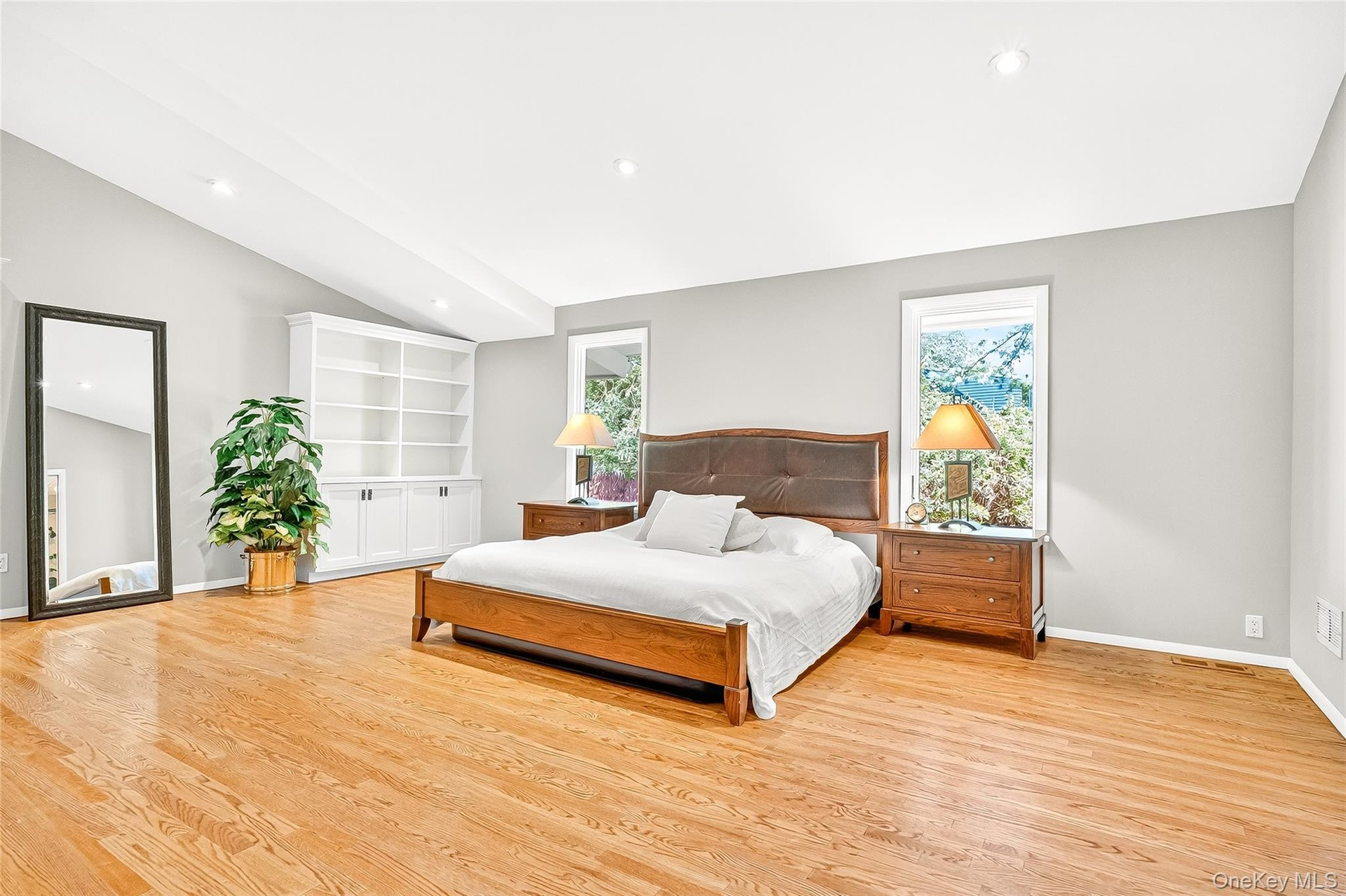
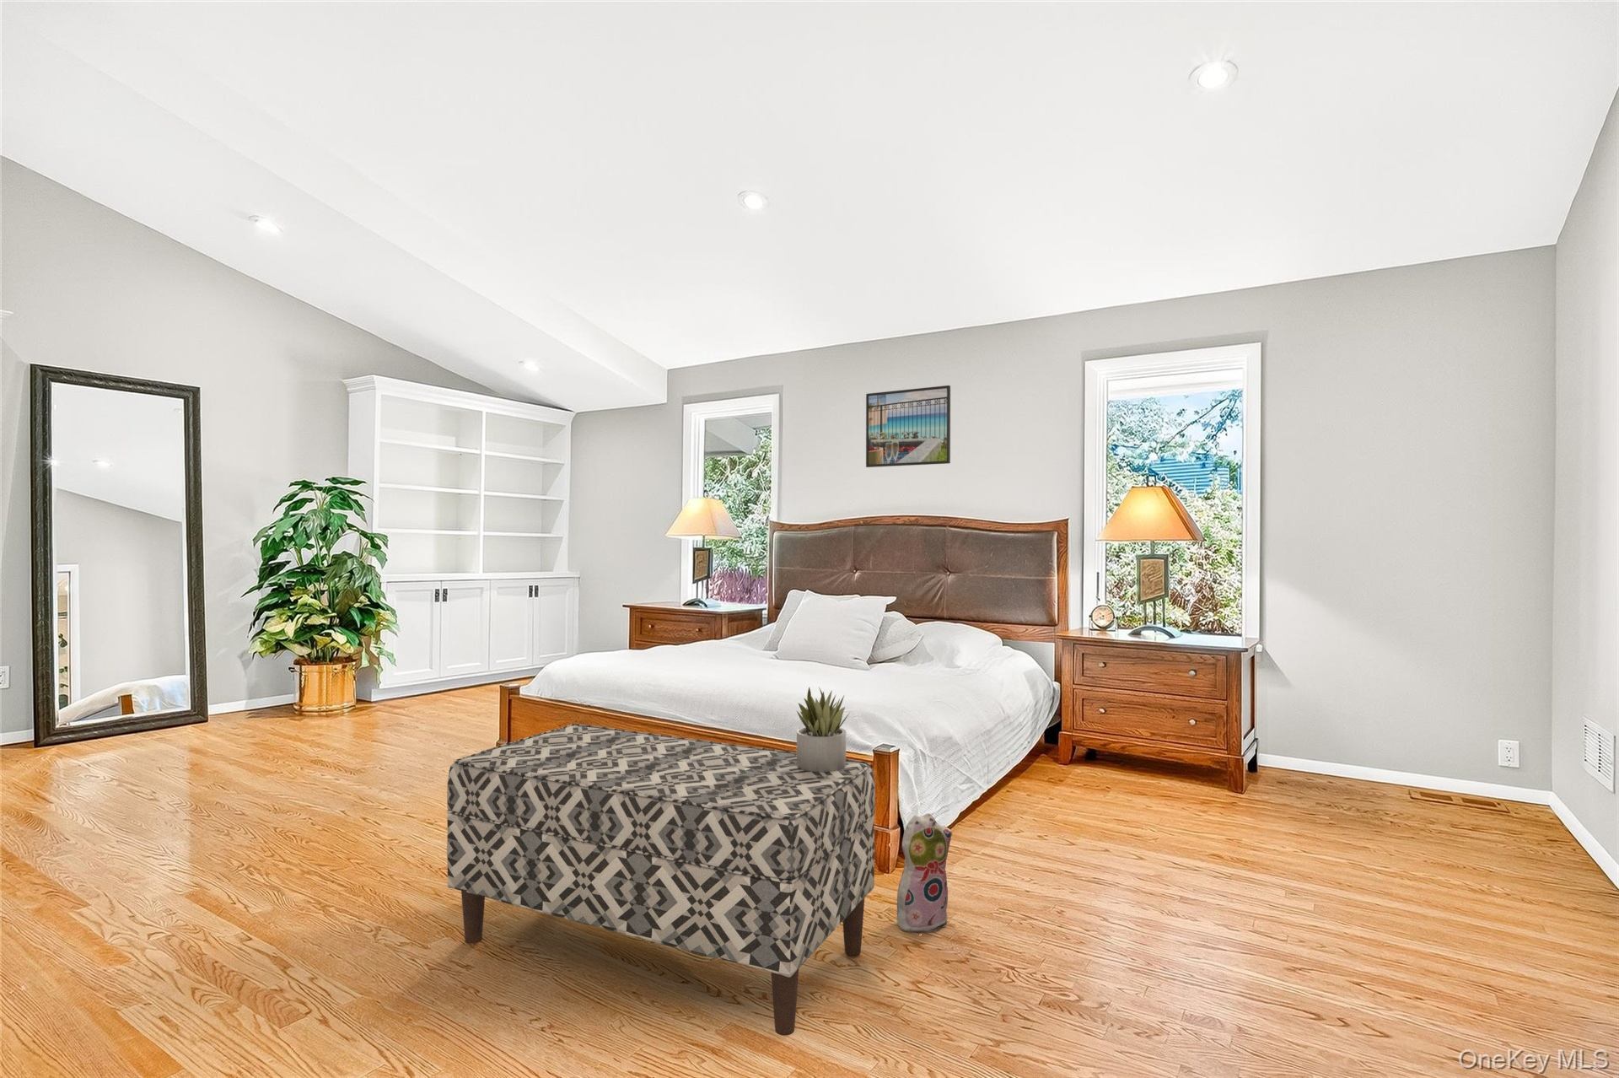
+ bench [446,723,876,1037]
+ plush toy [896,812,953,932]
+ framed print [865,385,951,468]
+ succulent plant [796,687,850,772]
